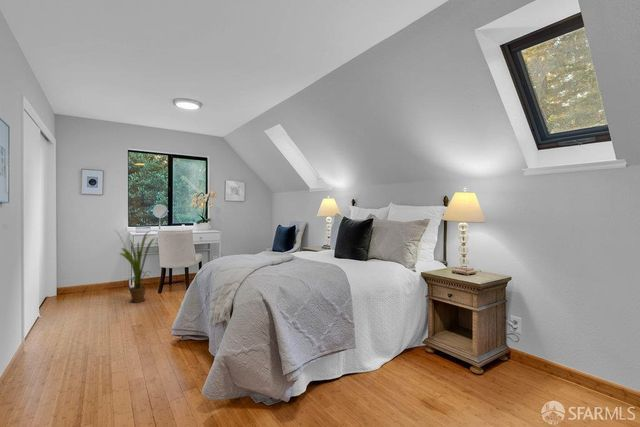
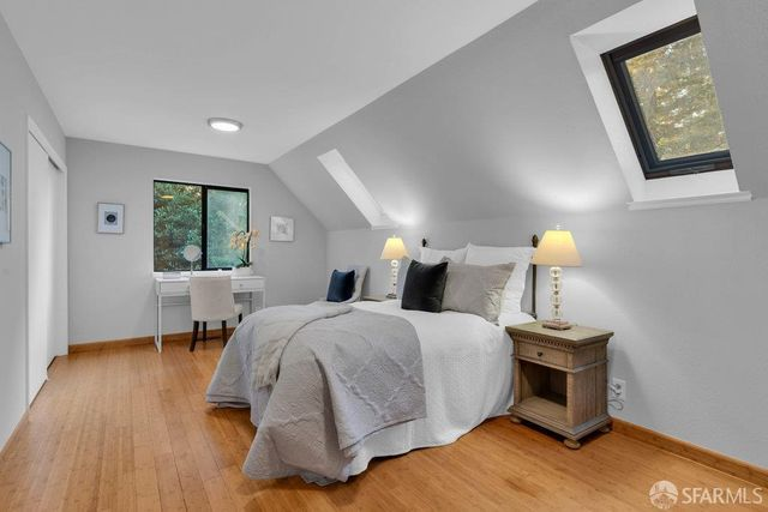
- house plant [114,229,159,304]
